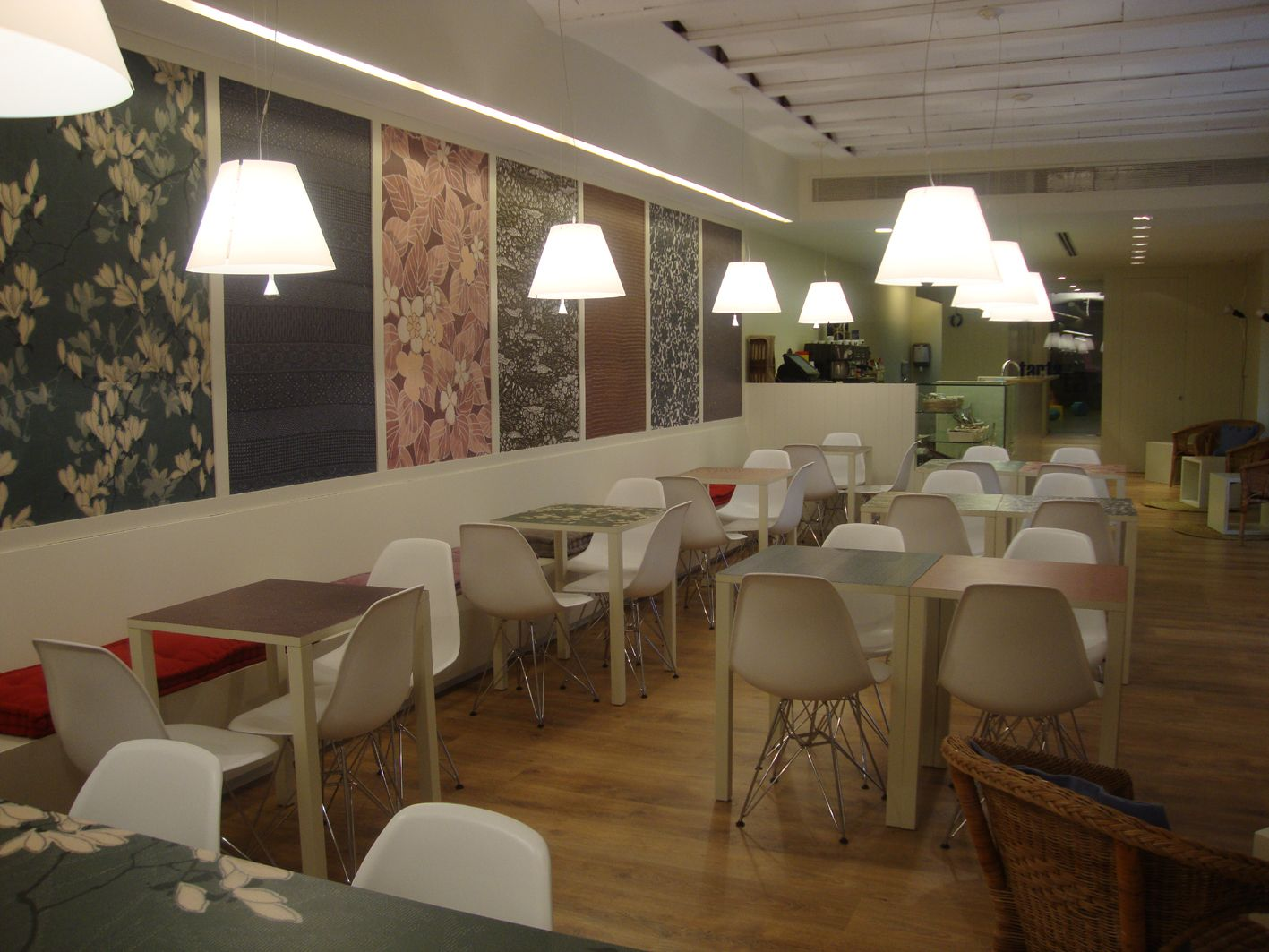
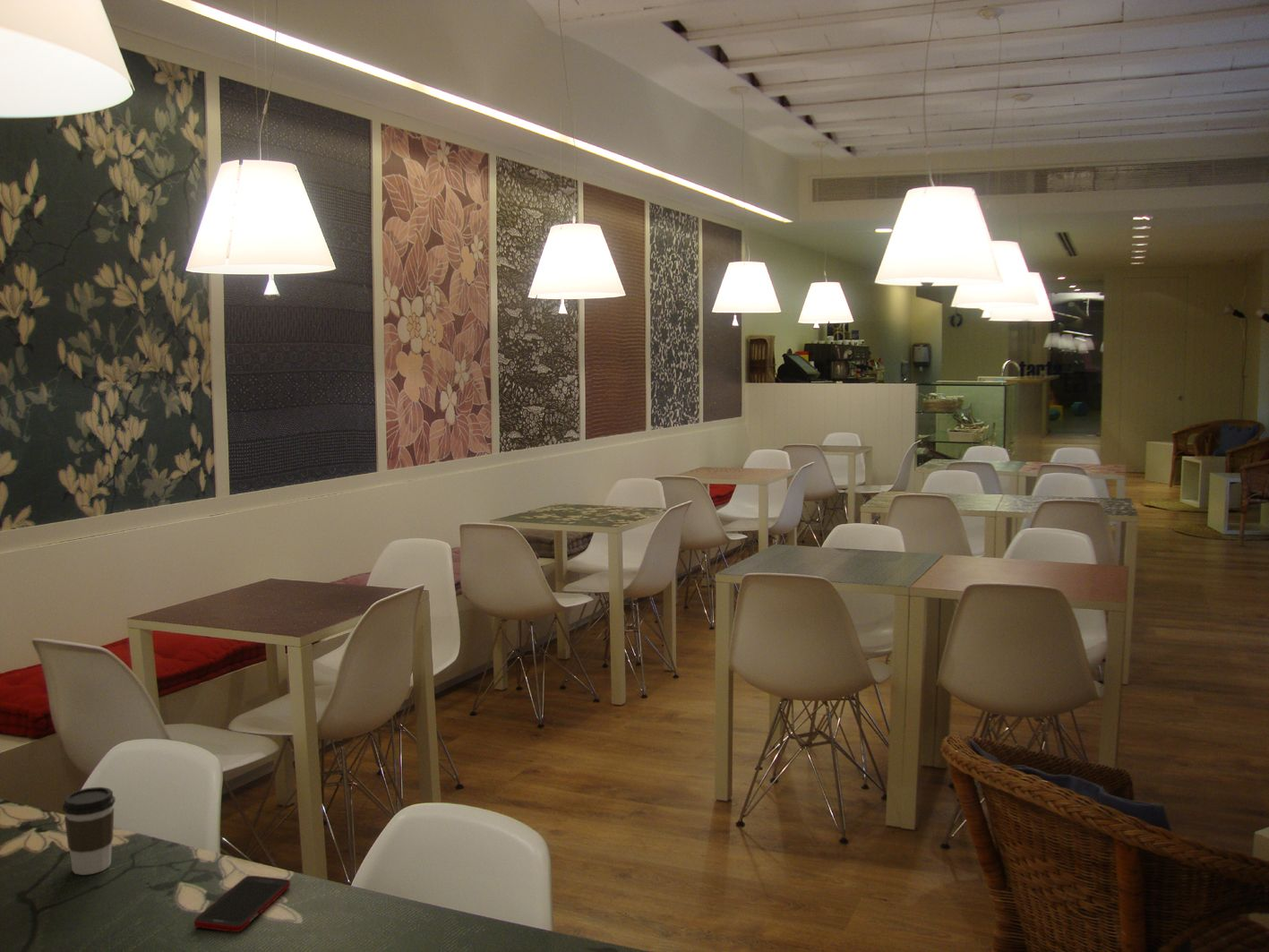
+ coffee cup [62,786,116,876]
+ cell phone [193,875,291,933]
